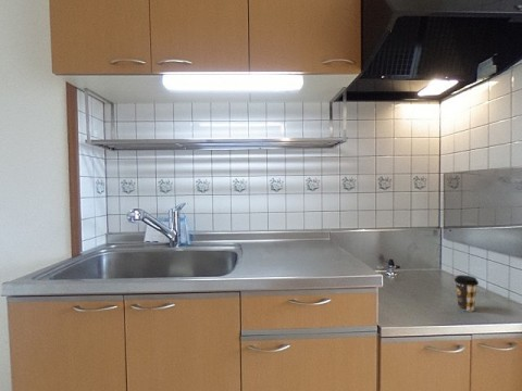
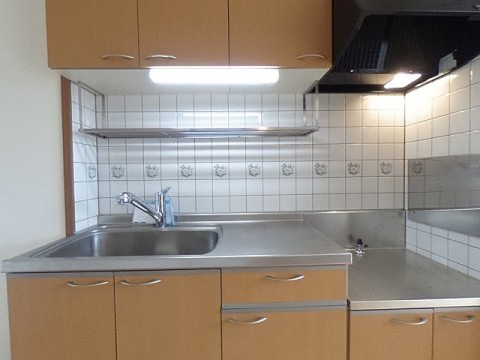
- coffee cup [453,274,480,312]
